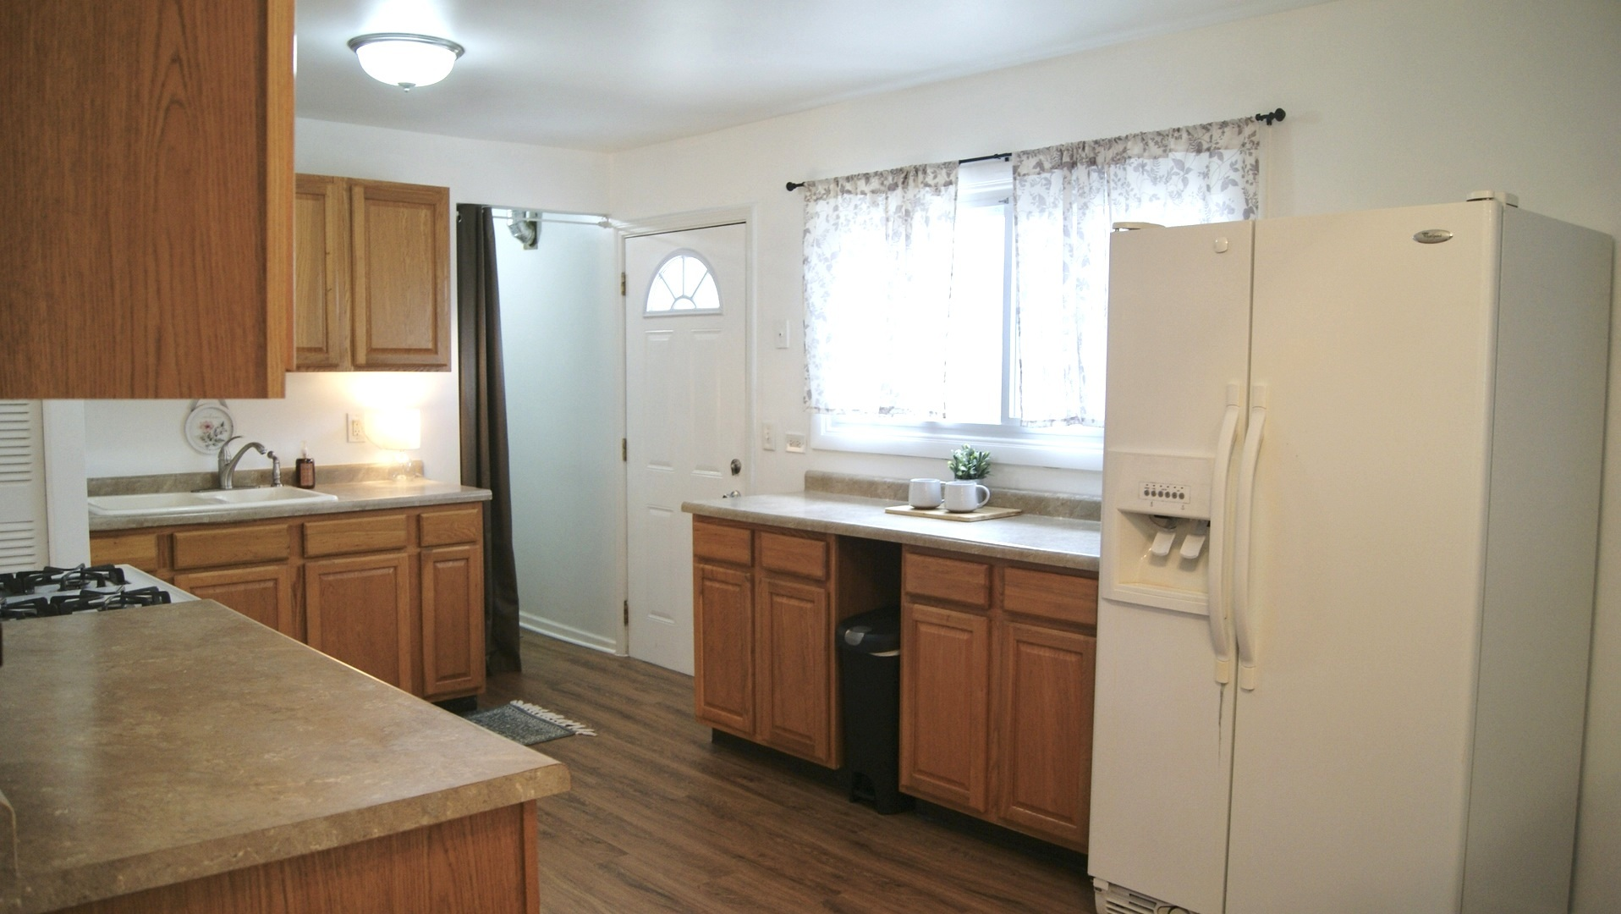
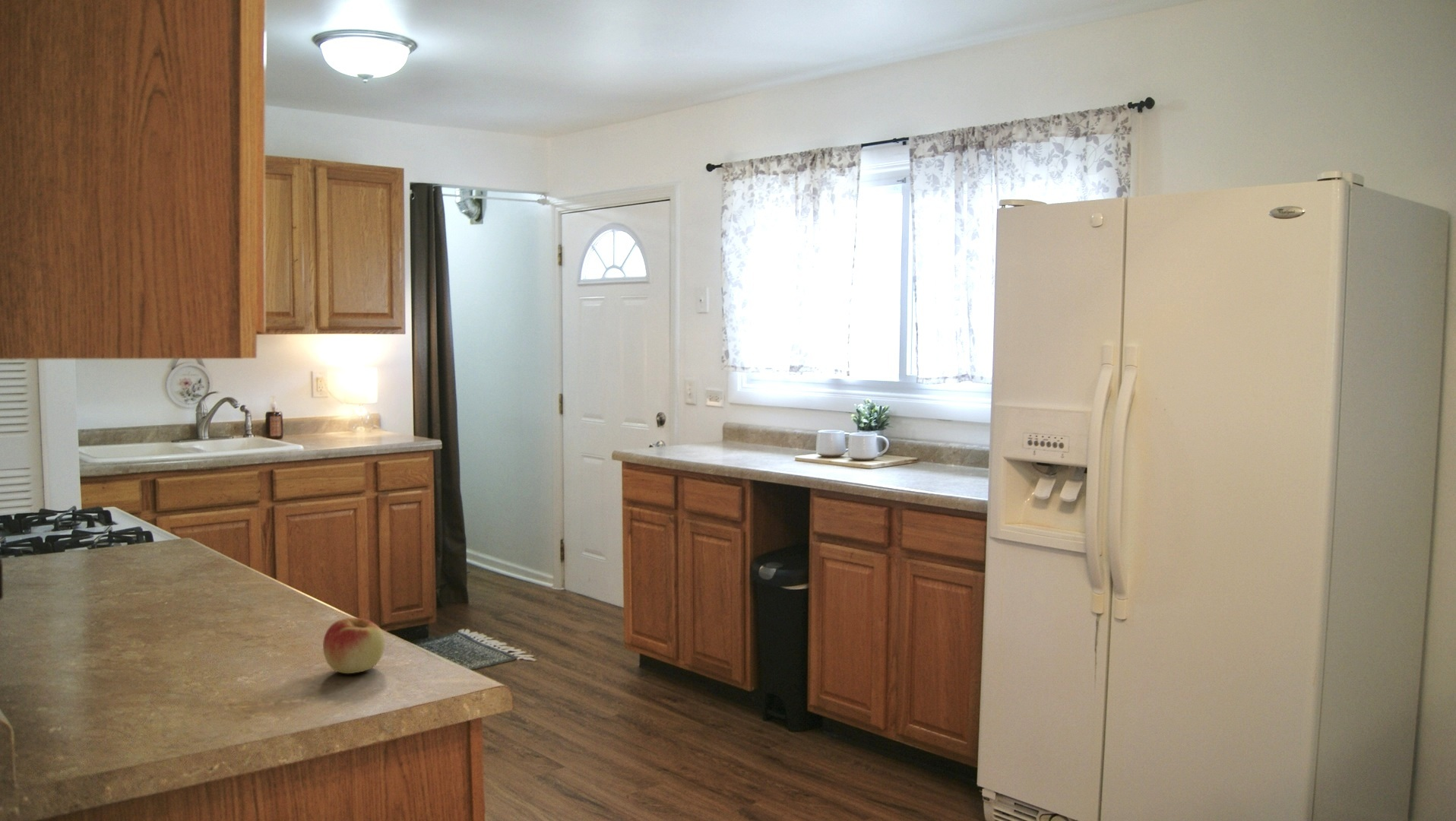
+ apple [322,617,385,674]
